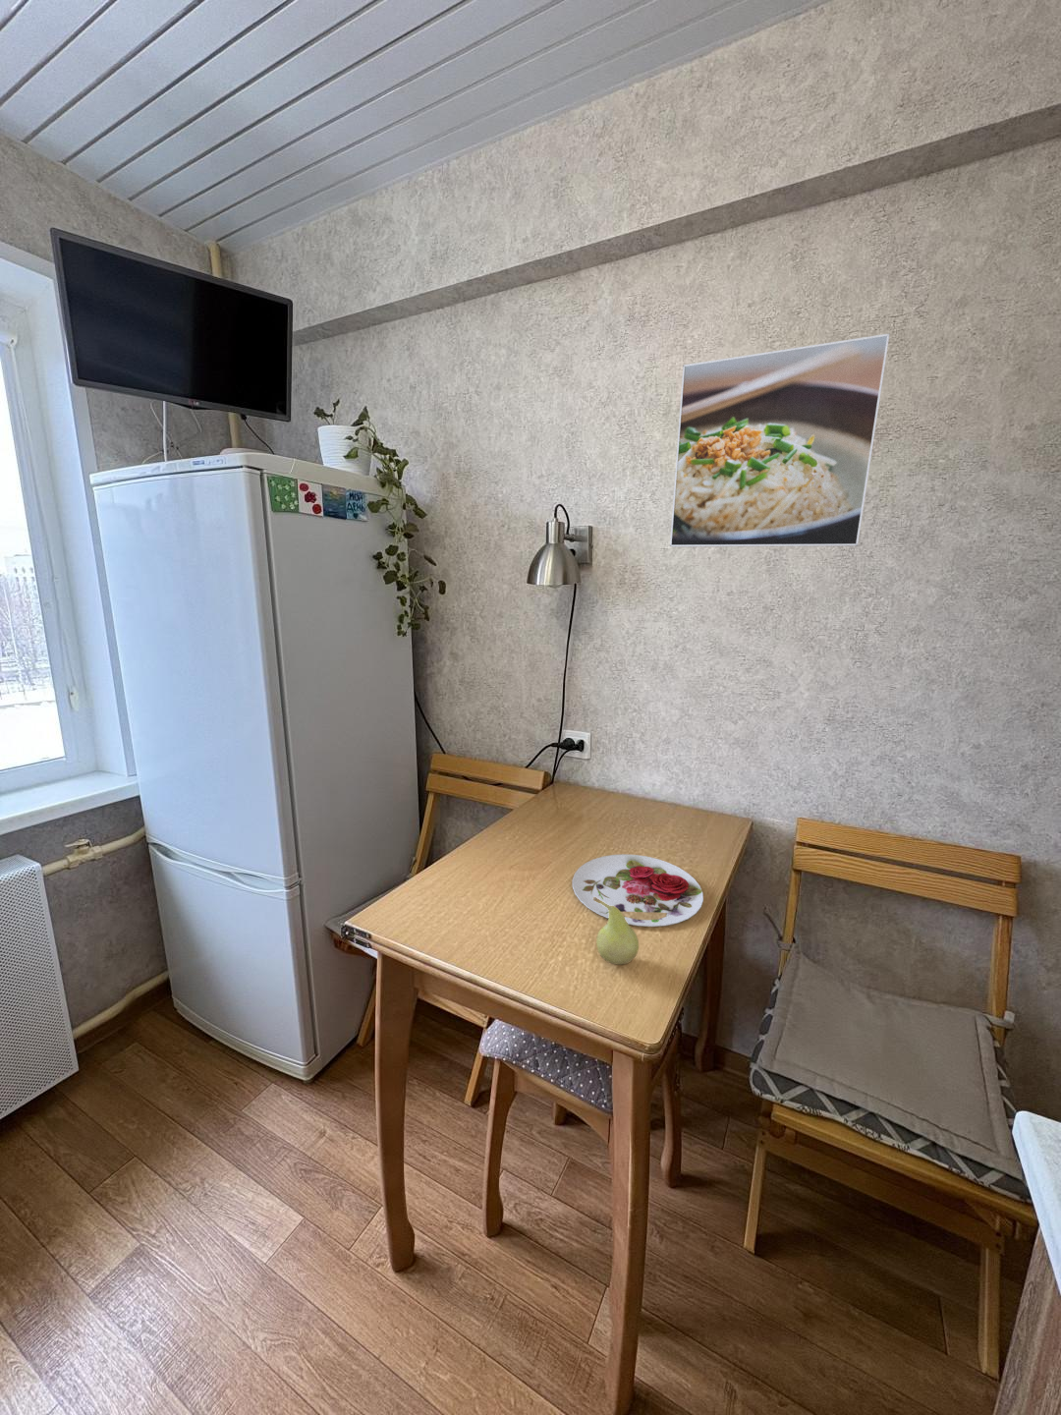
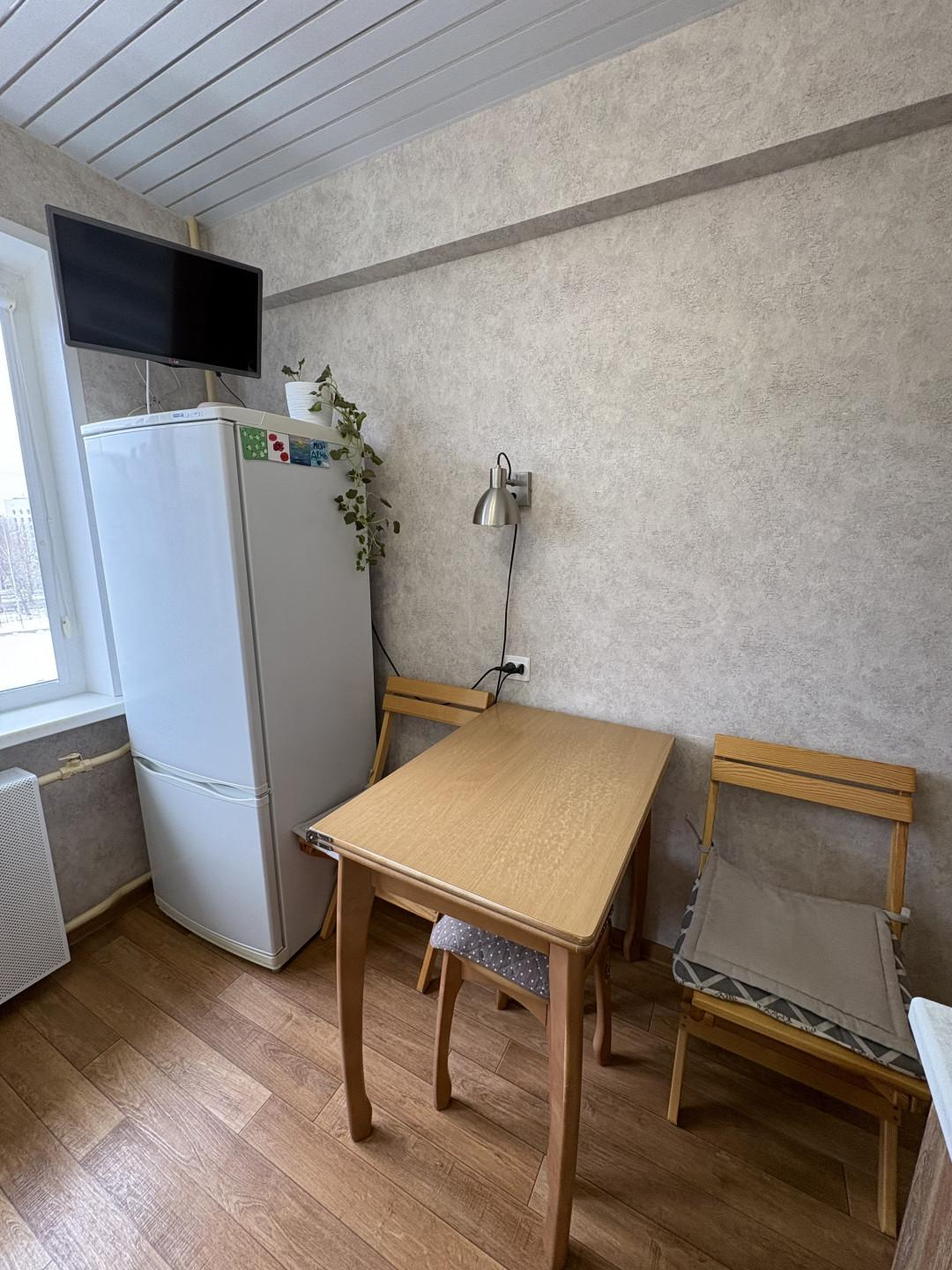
- fruit [593,897,640,966]
- plate [572,853,704,928]
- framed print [669,332,892,548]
